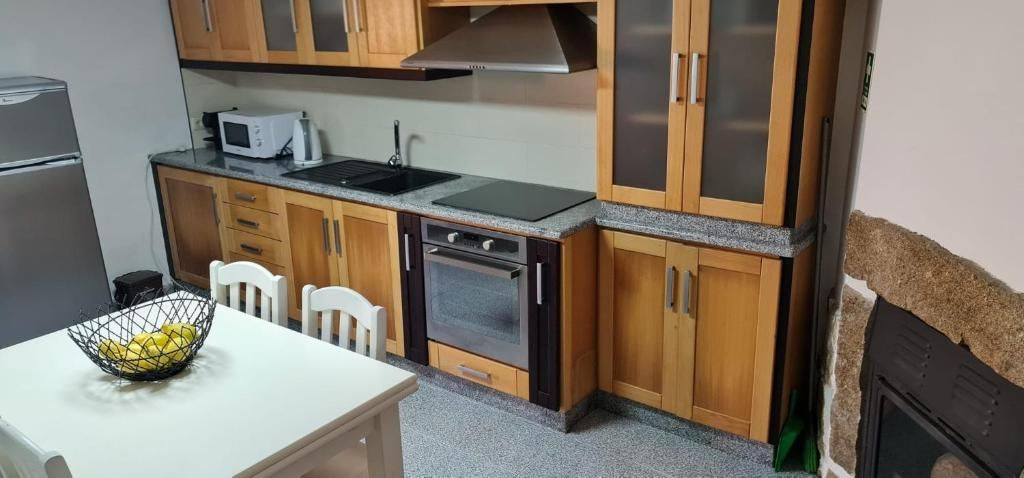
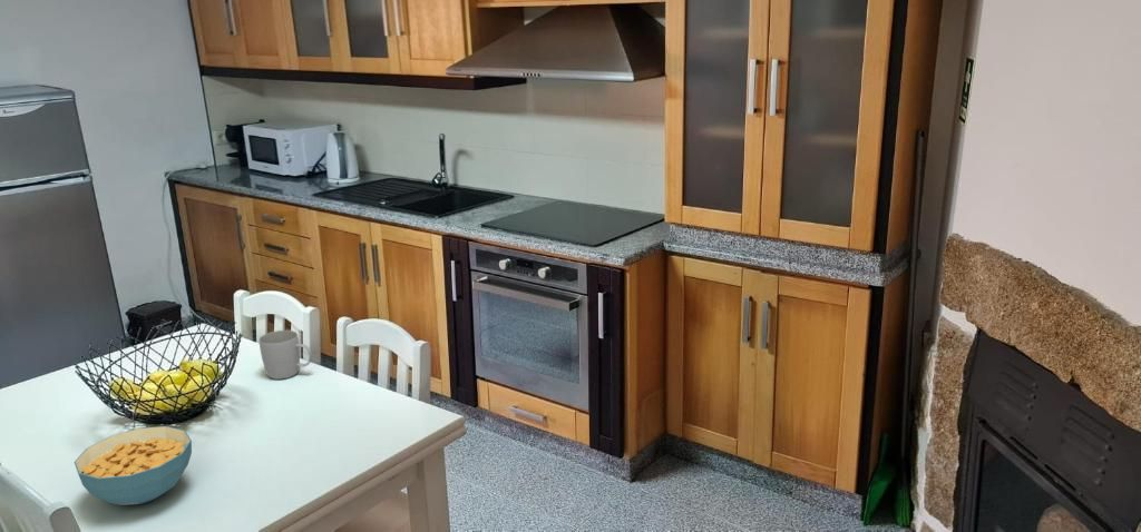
+ mug [259,329,313,381]
+ cereal bowl [74,425,193,506]
